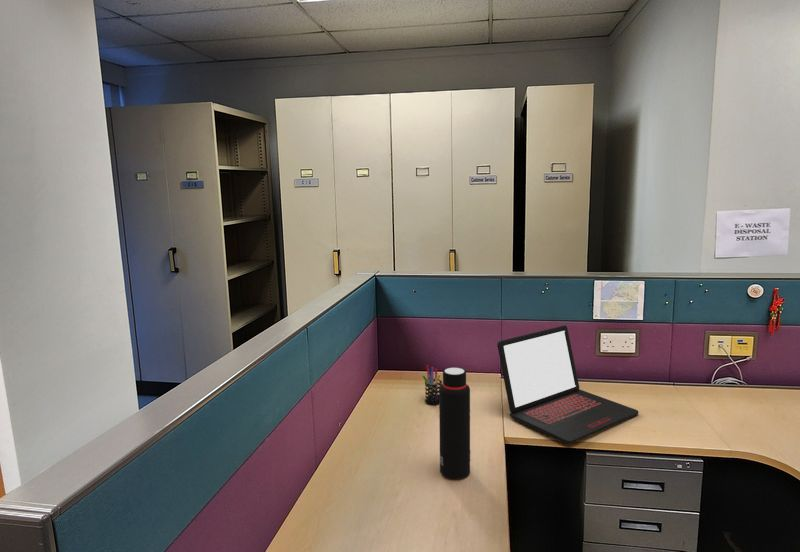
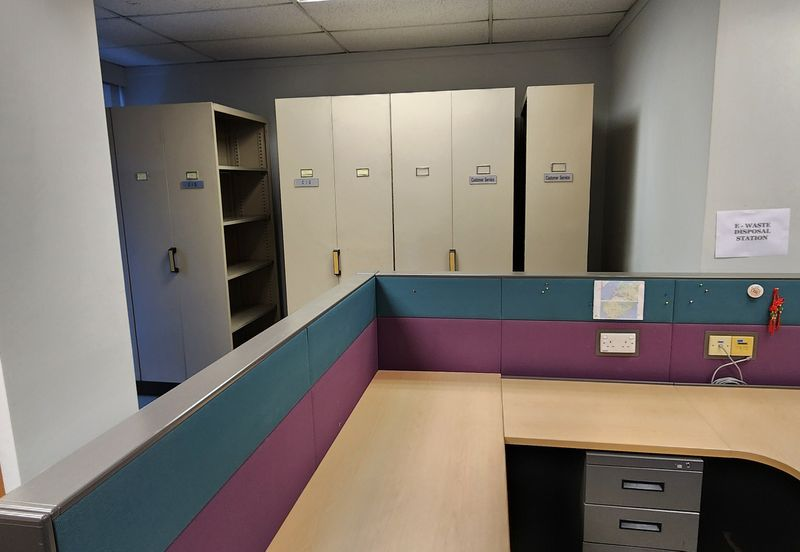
- pen holder [421,364,443,406]
- water bottle [438,366,472,480]
- laptop [496,324,639,444]
